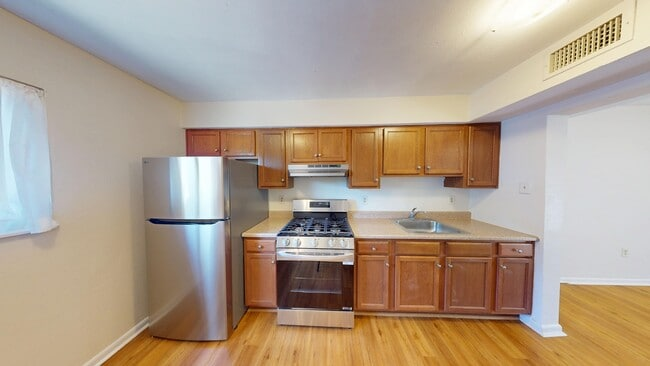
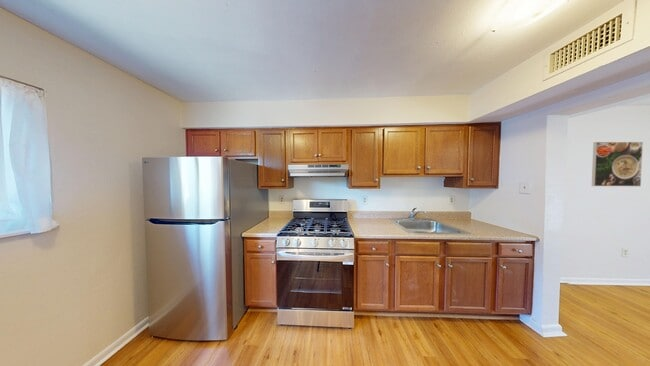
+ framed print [591,141,644,187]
